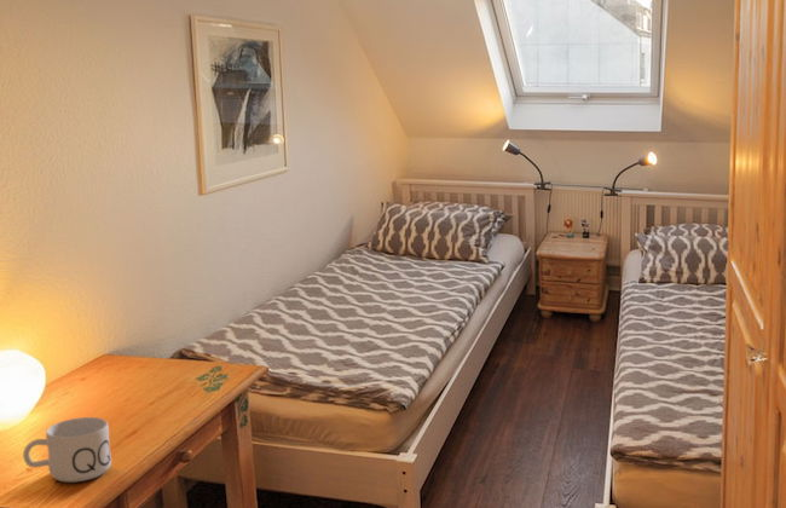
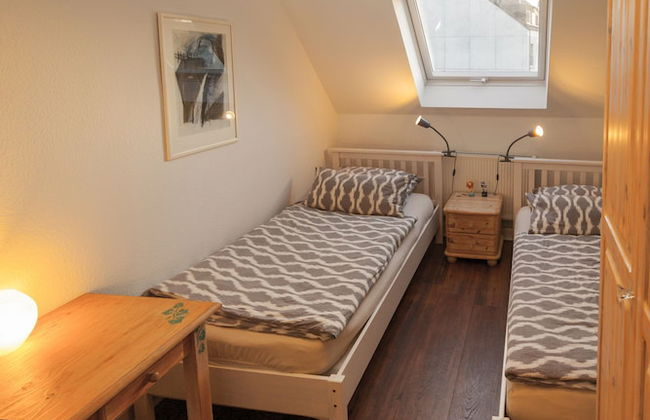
- mug [22,416,112,484]
